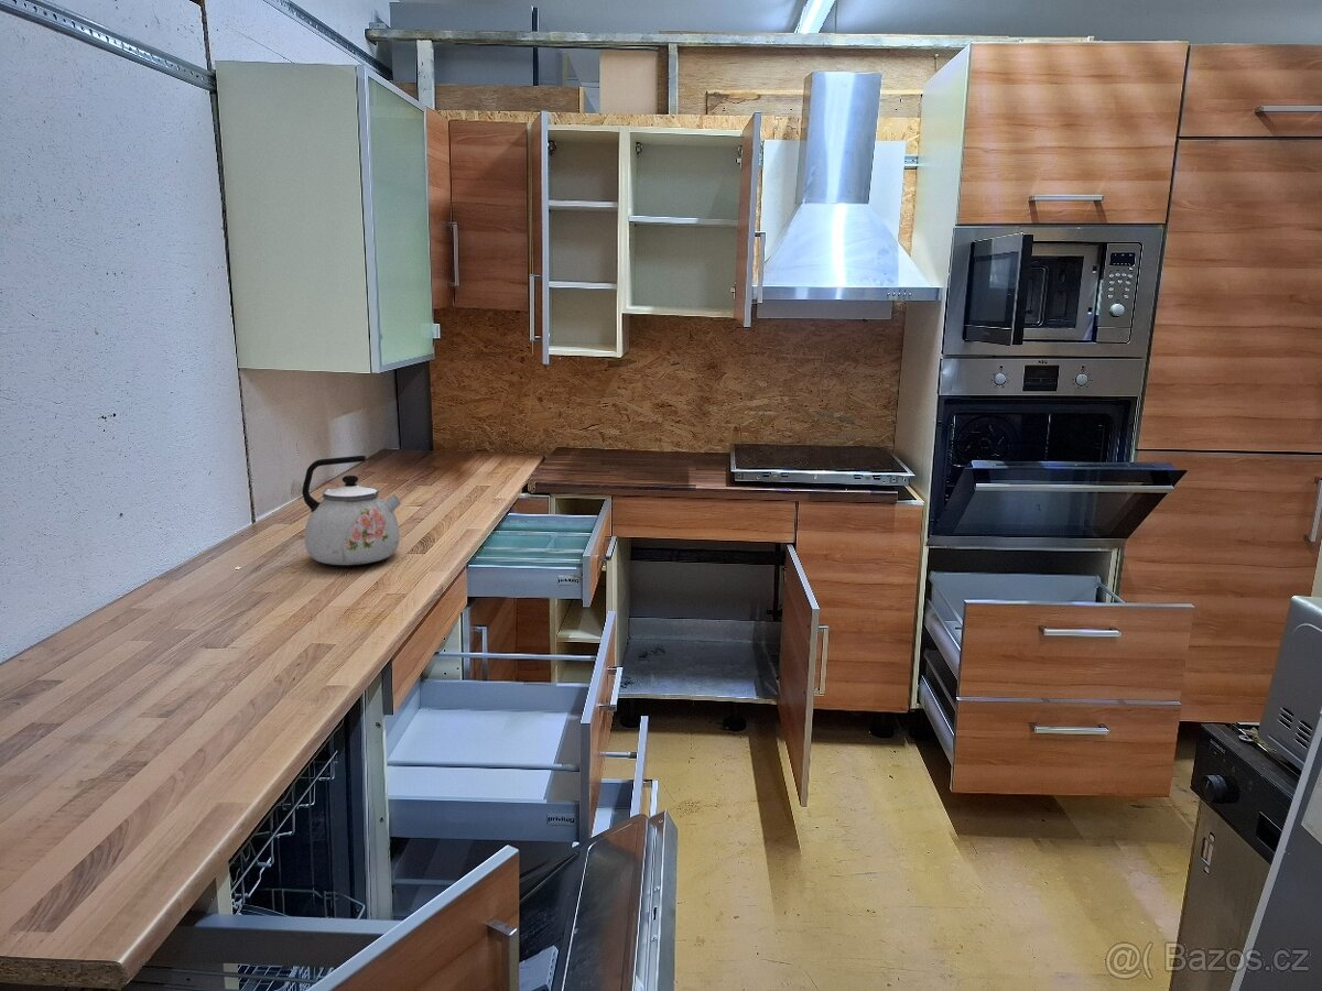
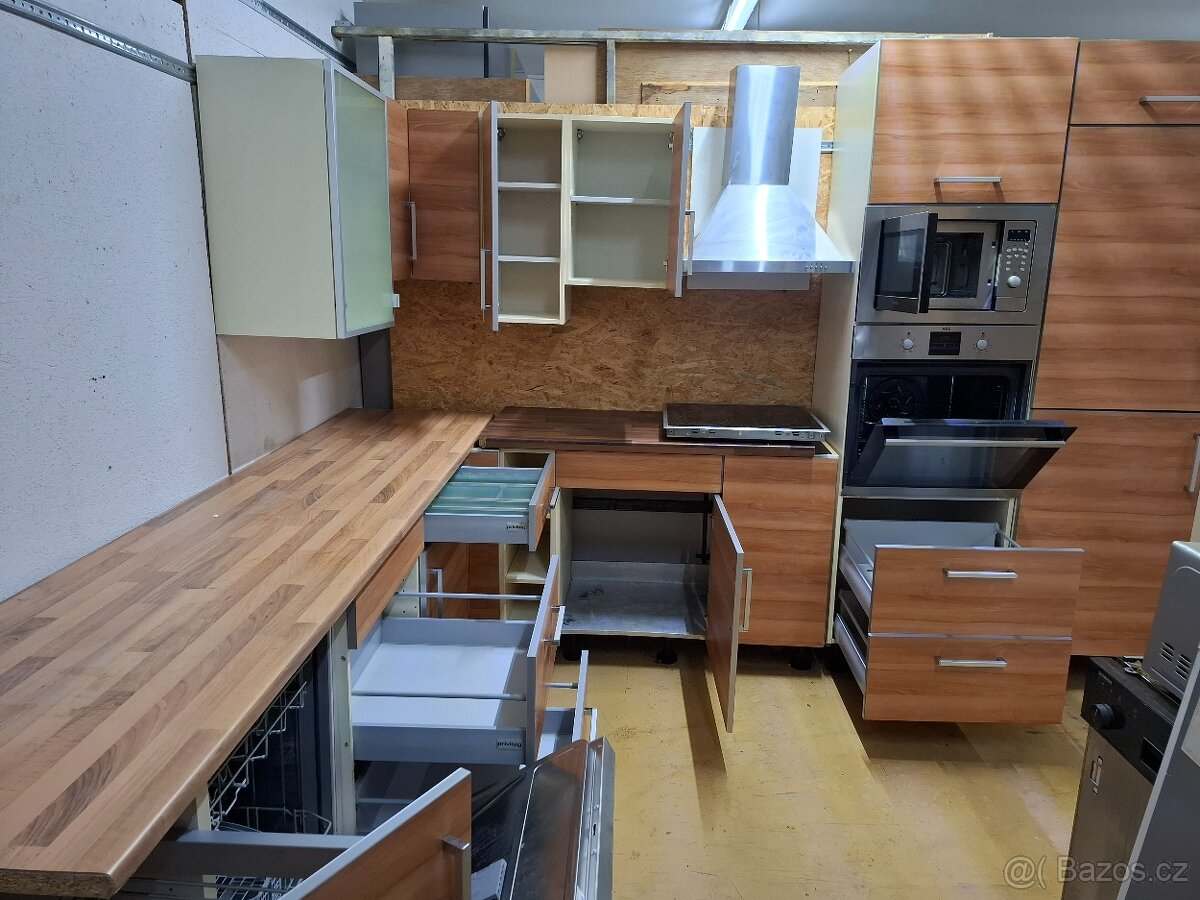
- kettle [301,455,402,566]
